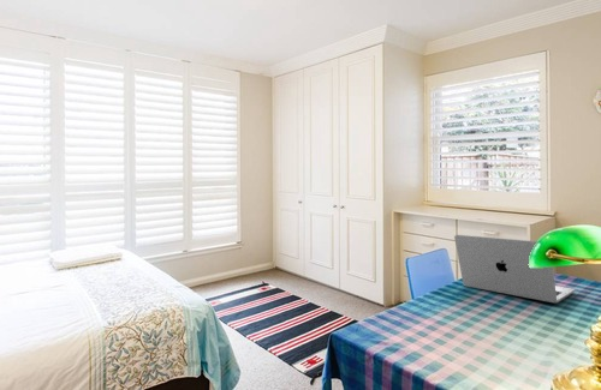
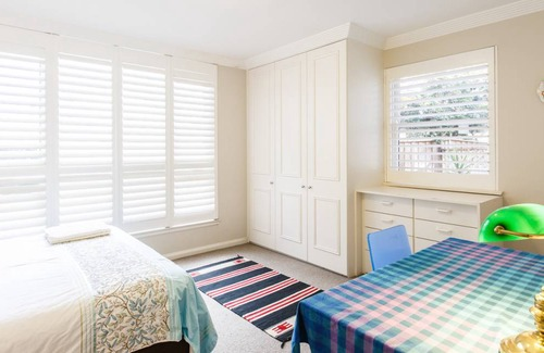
- laptop [453,234,576,304]
